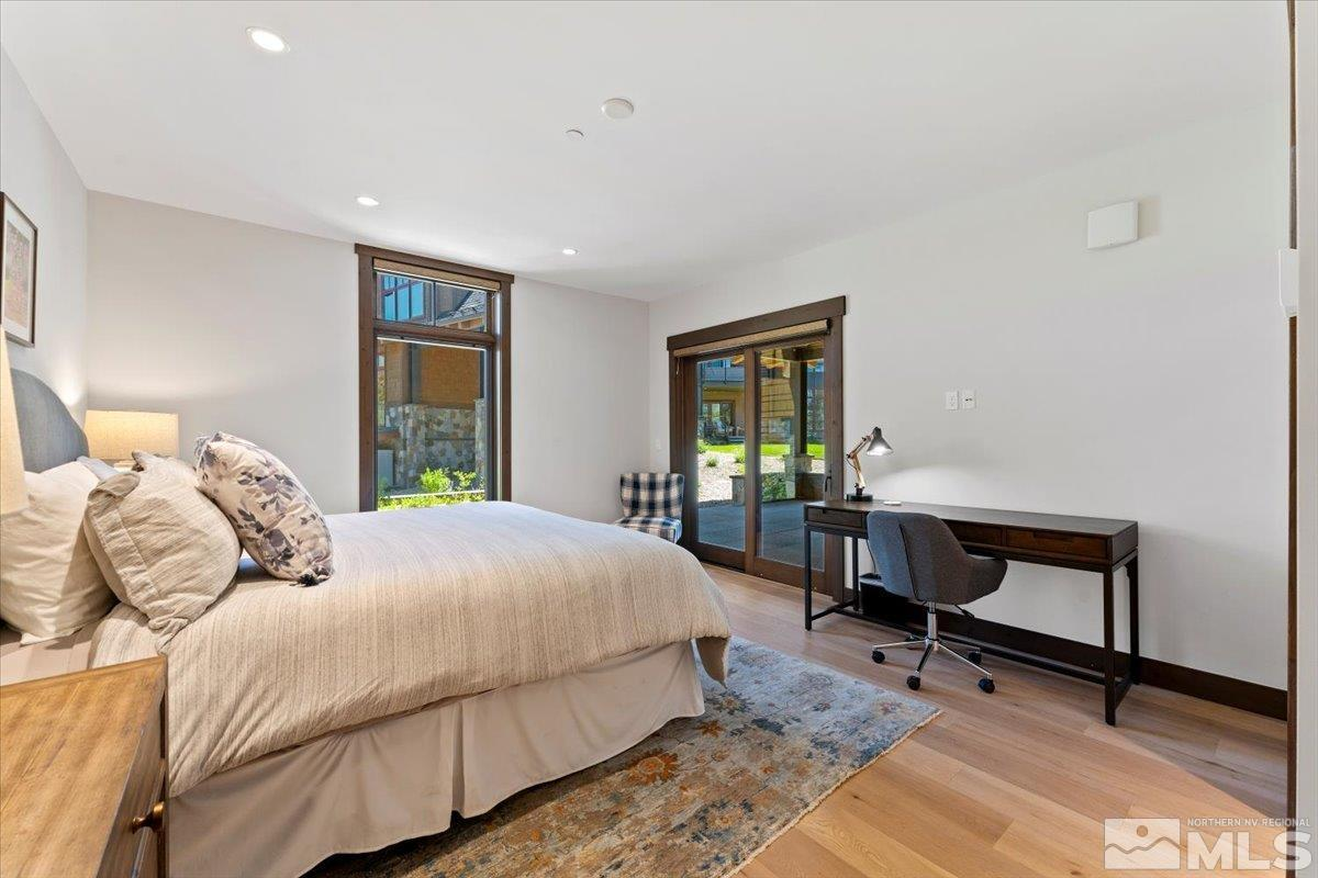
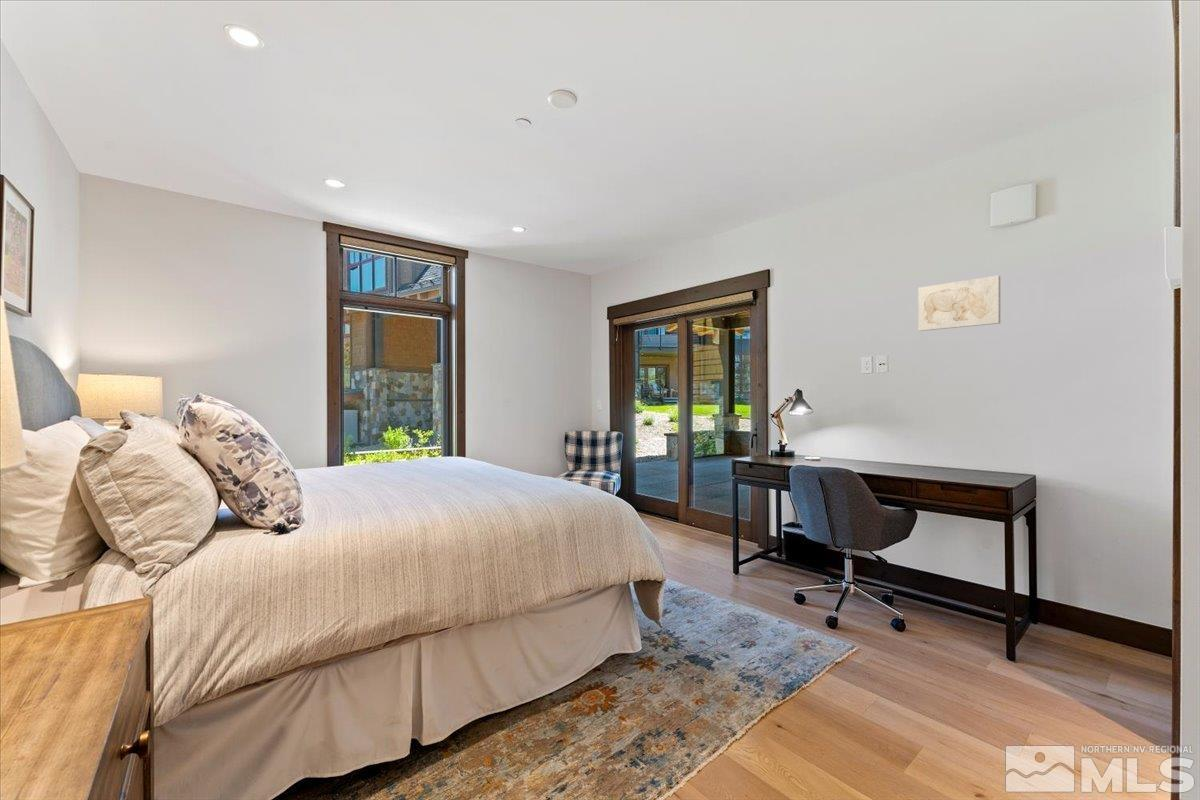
+ wall art [917,274,1001,332]
